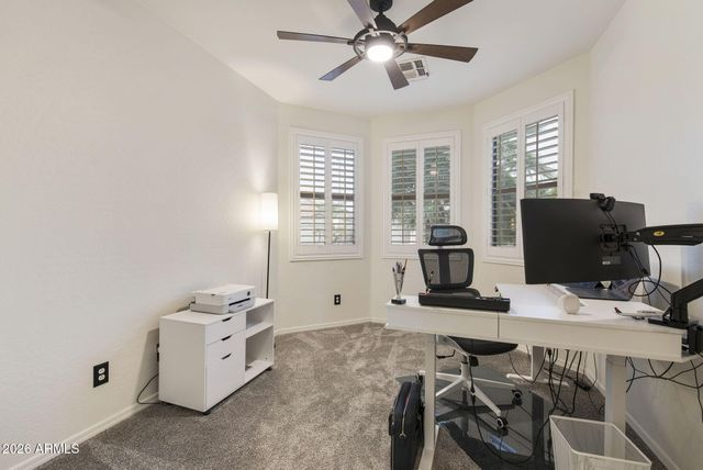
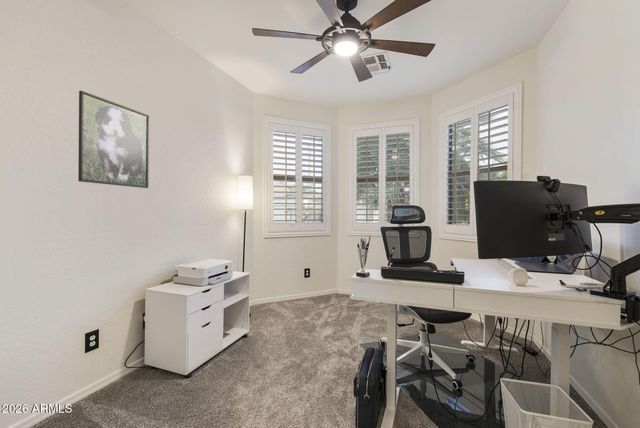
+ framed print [77,90,150,189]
